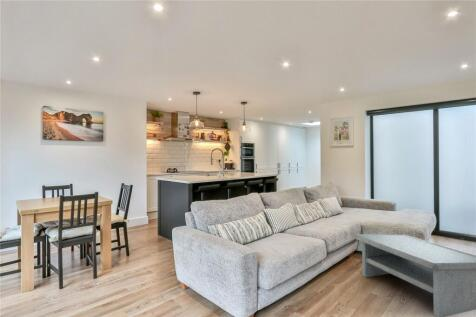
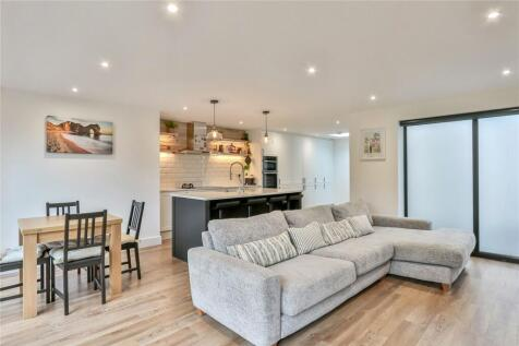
- coffee table [353,233,476,317]
